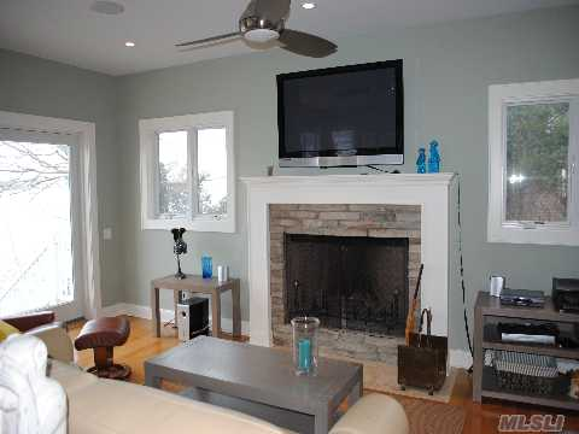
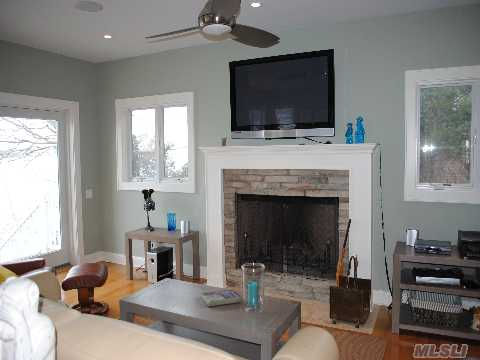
+ book [201,289,242,308]
